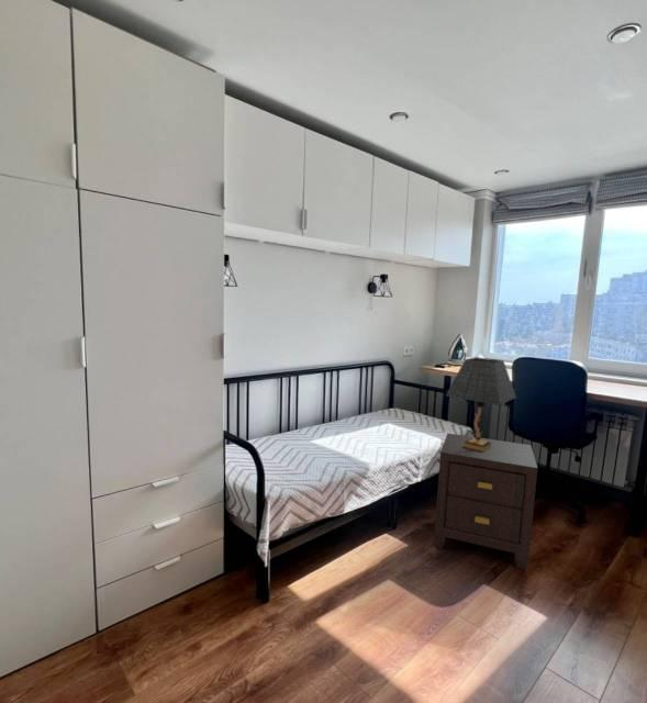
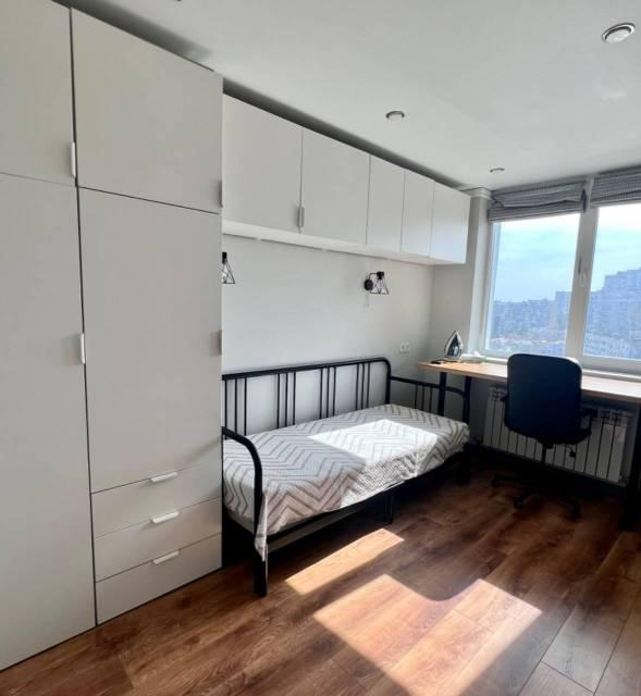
- table lamp [445,356,517,451]
- nightstand [433,432,538,570]
